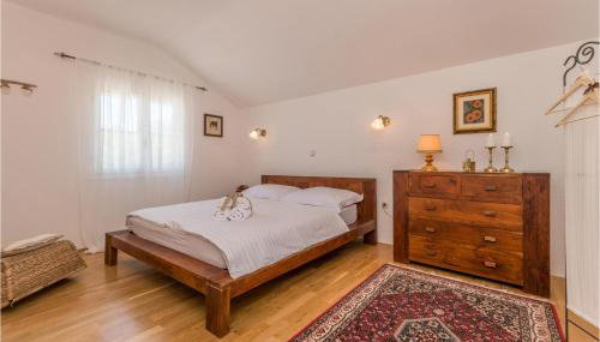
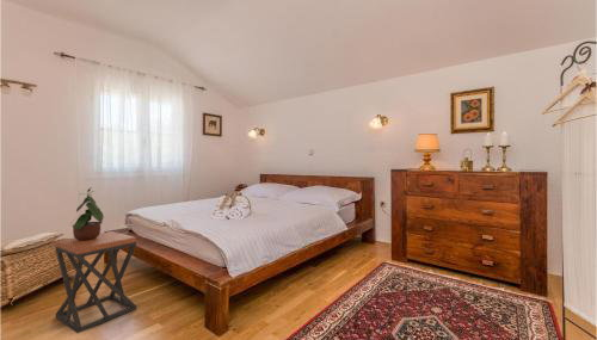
+ stool [54,230,137,334]
+ potted plant [69,186,105,241]
